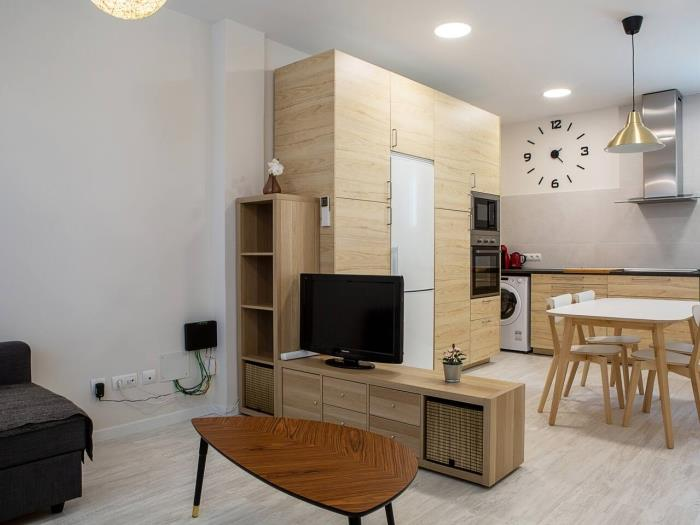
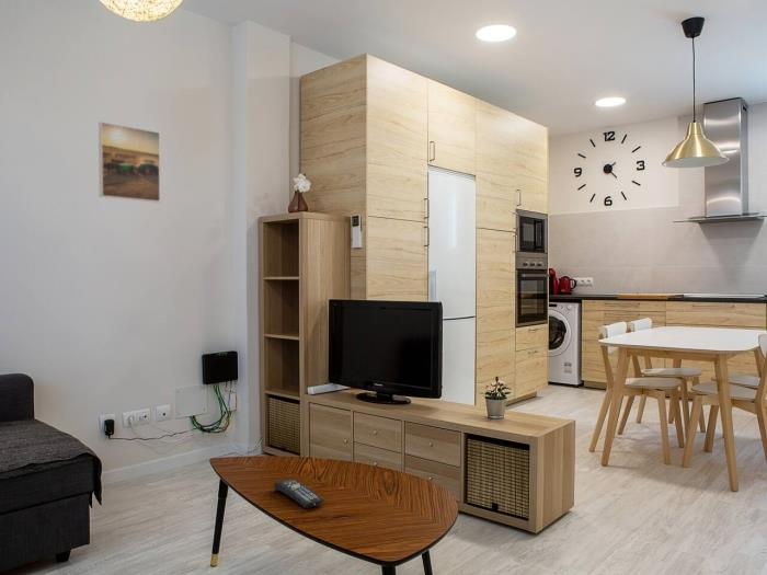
+ remote control [273,478,324,509]
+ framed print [98,120,161,204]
